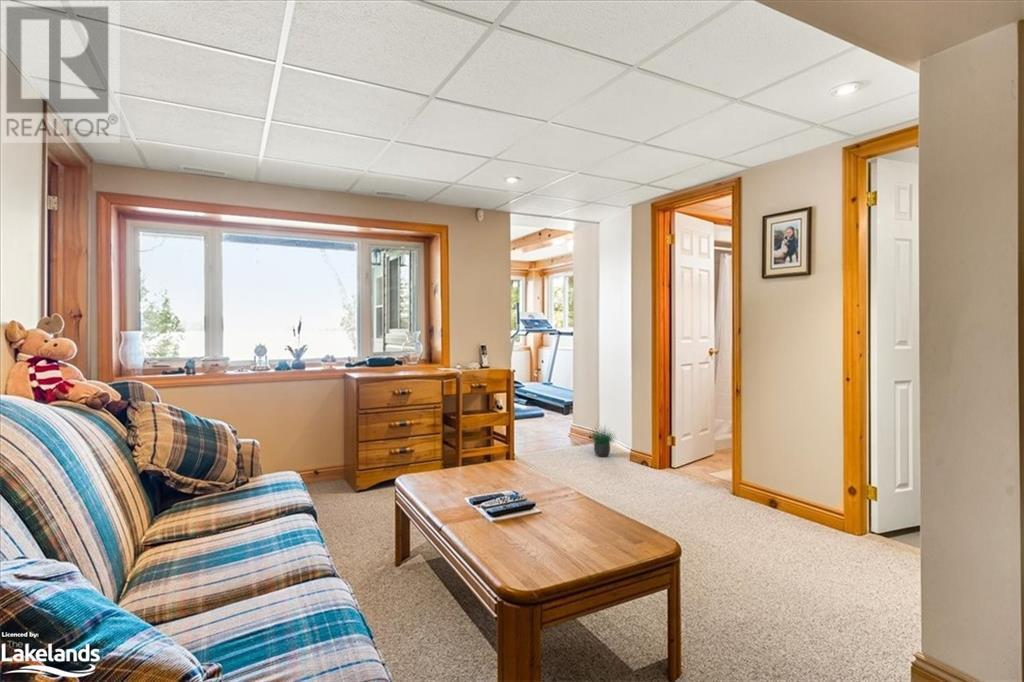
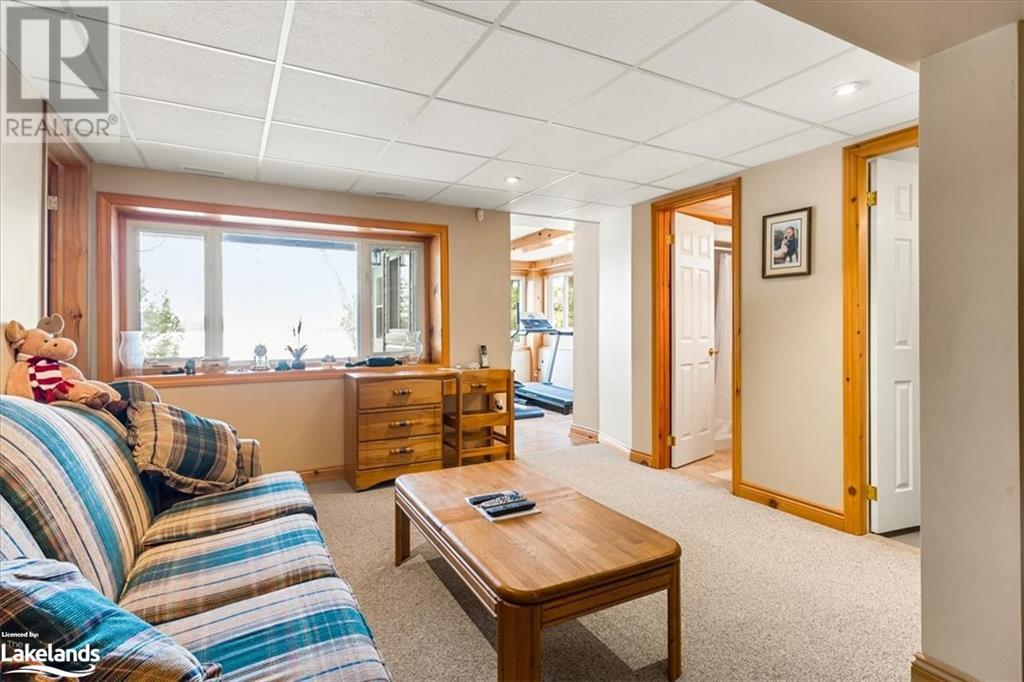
- potted plant [584,422,616,458]
